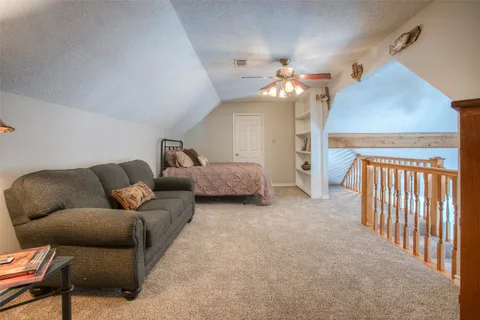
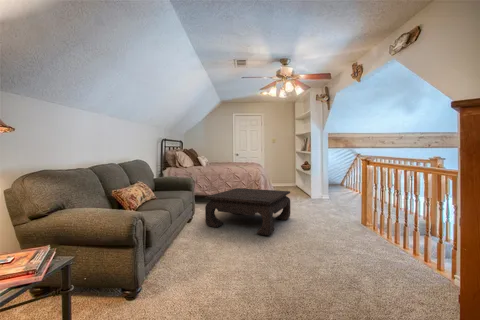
+ coffee table [204,187,291,236]
